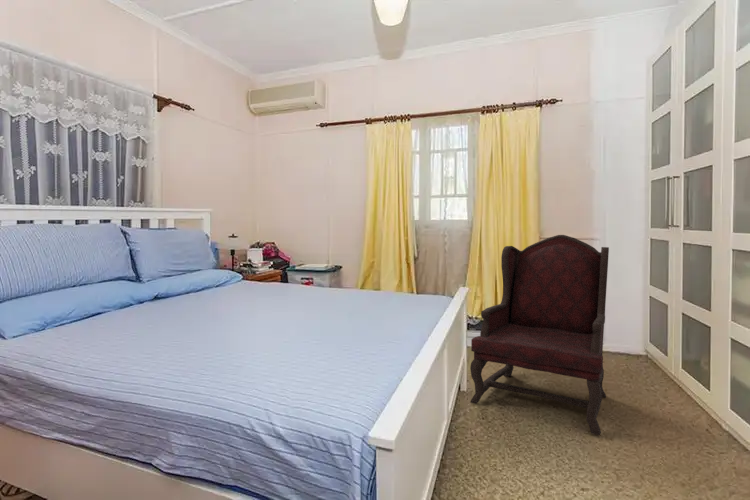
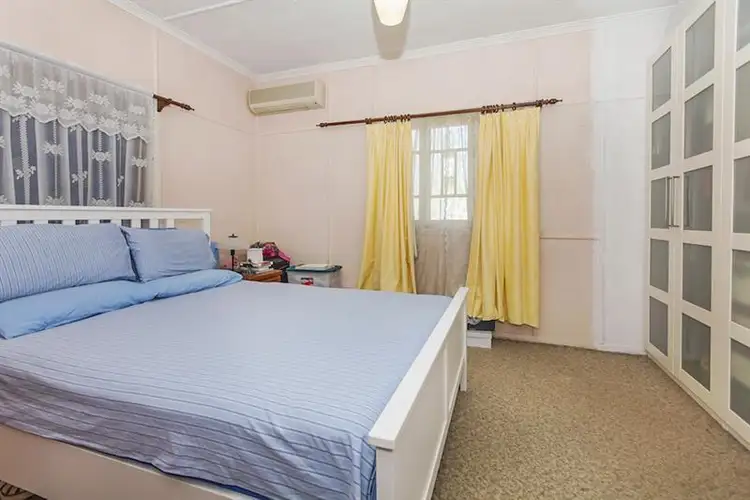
- armchair [469,234,610,436]
